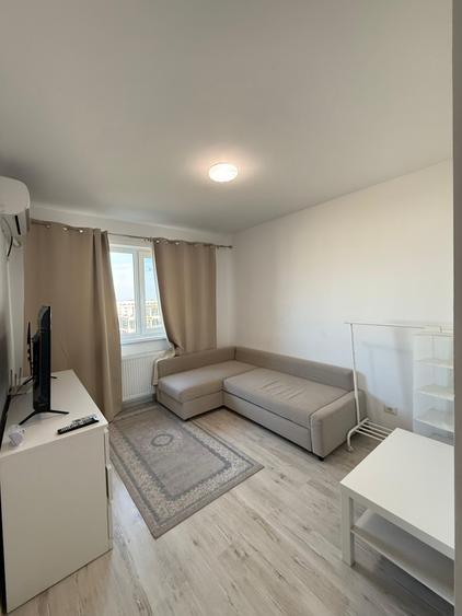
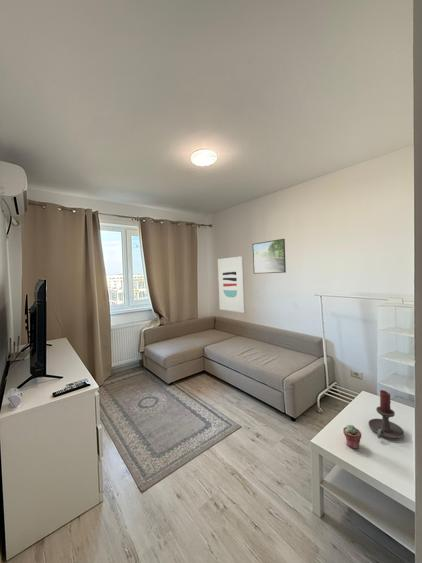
+ wall art [217,255,247,314]
+ potted succulent [342,424,362,450]
+ candle holder [367,389,405,440]
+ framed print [251,238,287,275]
